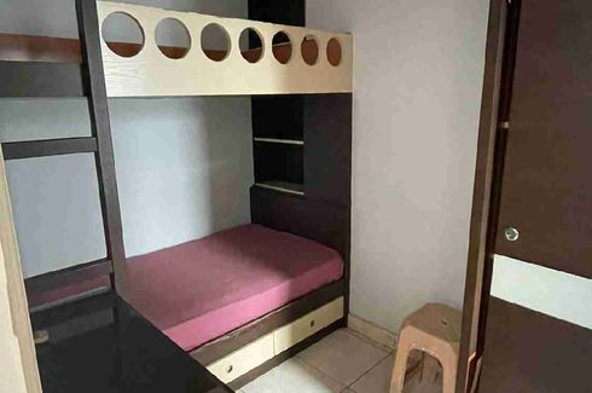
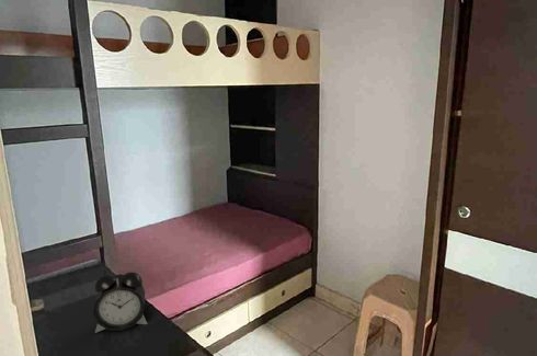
+ alarm clock [92,272,149,334]
